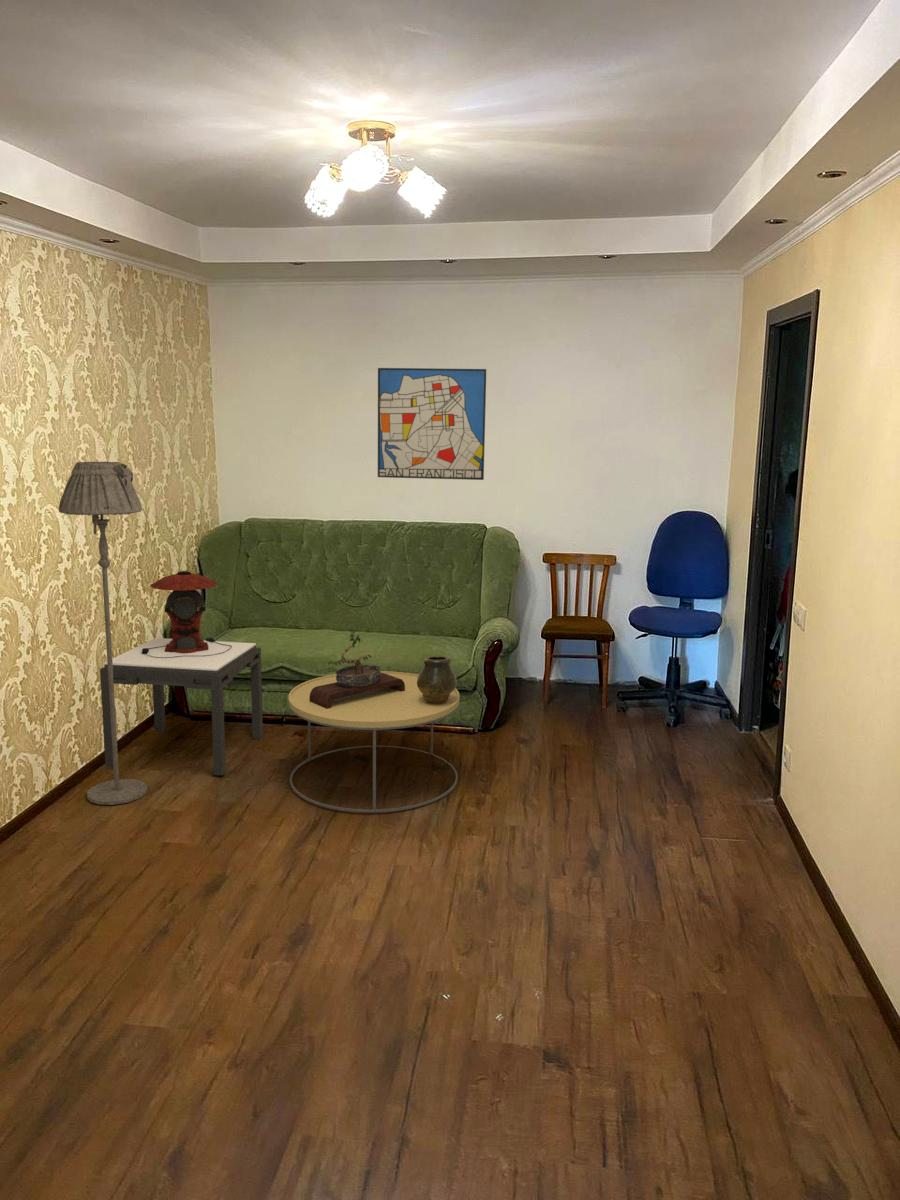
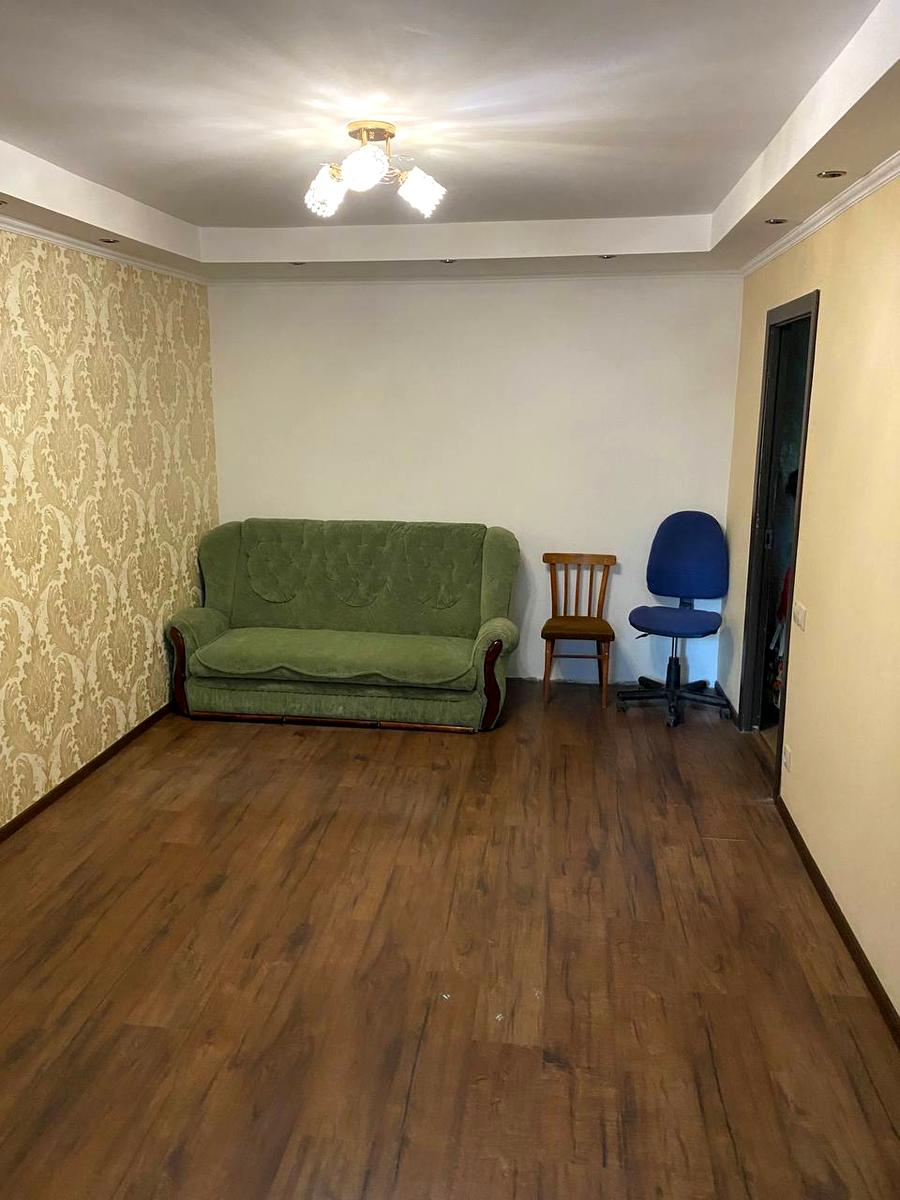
- coffee table [287,670,460,813]
- table lamp [142,570,232,658]
- side table [99,637,264,776]
- vase [417,655,458,703]
- wall art [377,367,487,481]
- floor lamp [58,460,148,806]
- bonsai tree [309,630,405,709]
